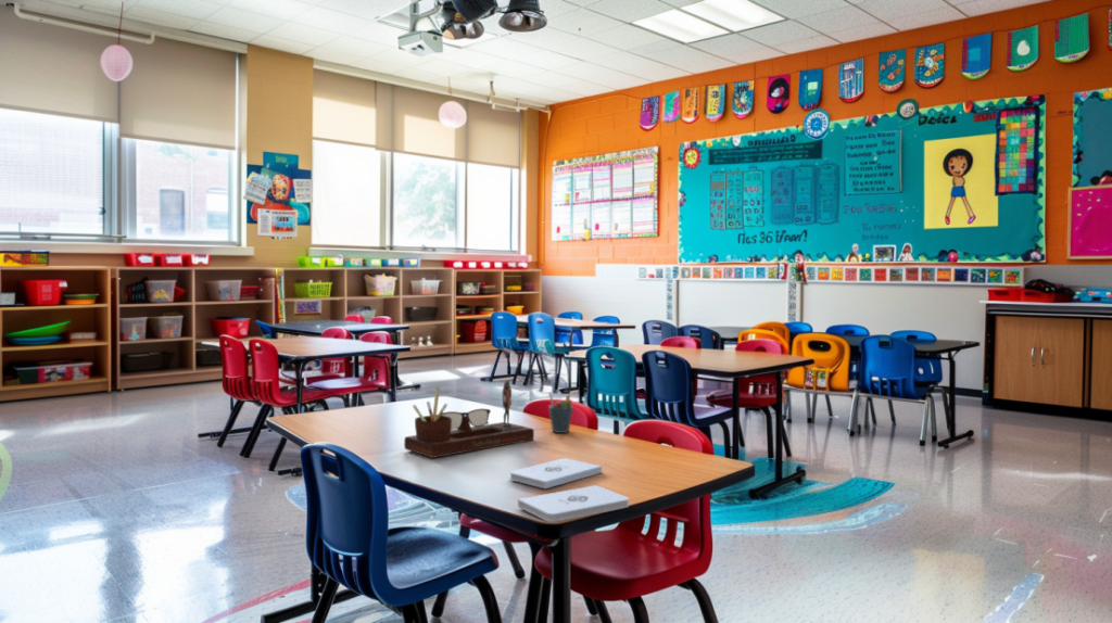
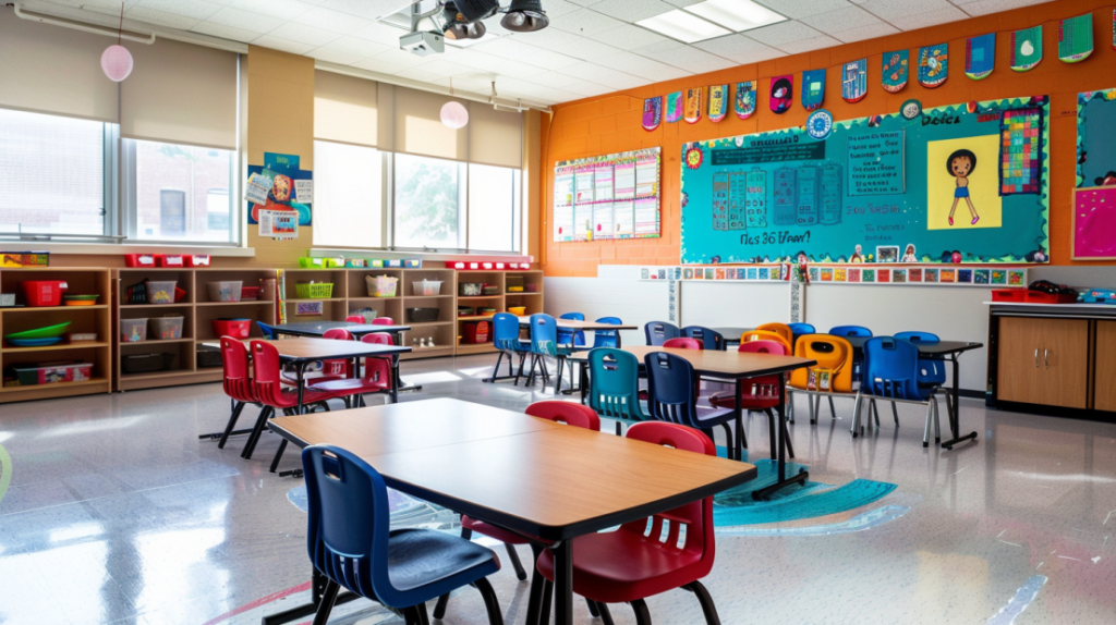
- notepad [517,484,630,523]
- desk organizer [403,379,535,459]
- pen holder [547,391,574,434]
- notepad [508,457,603,490]
